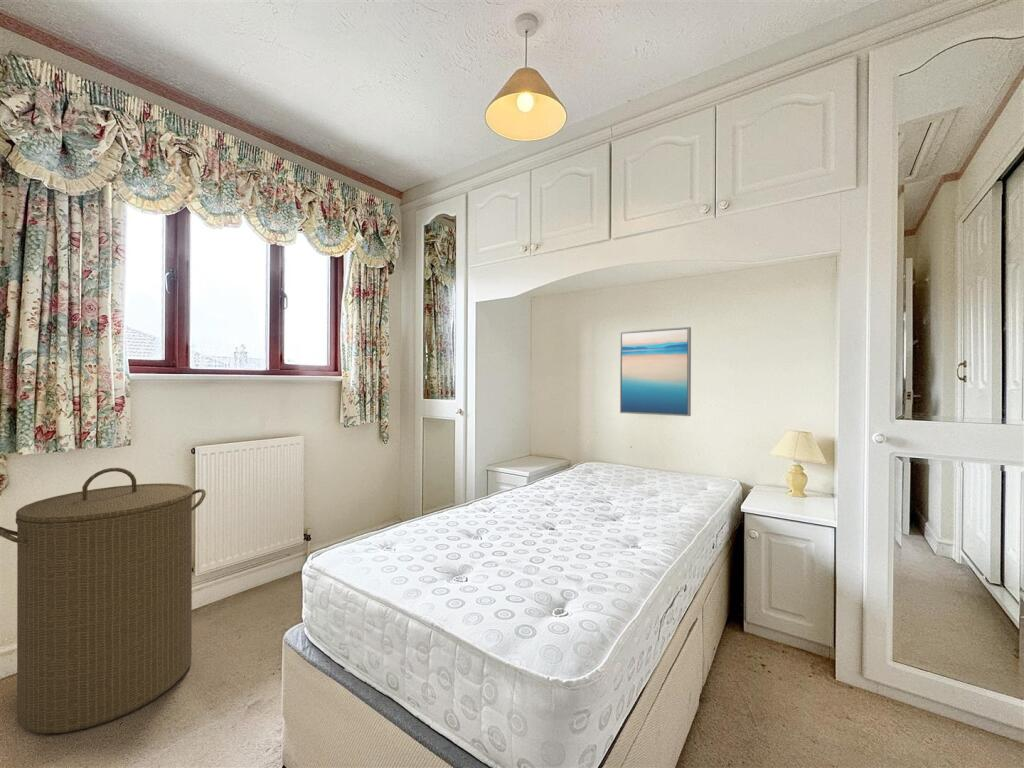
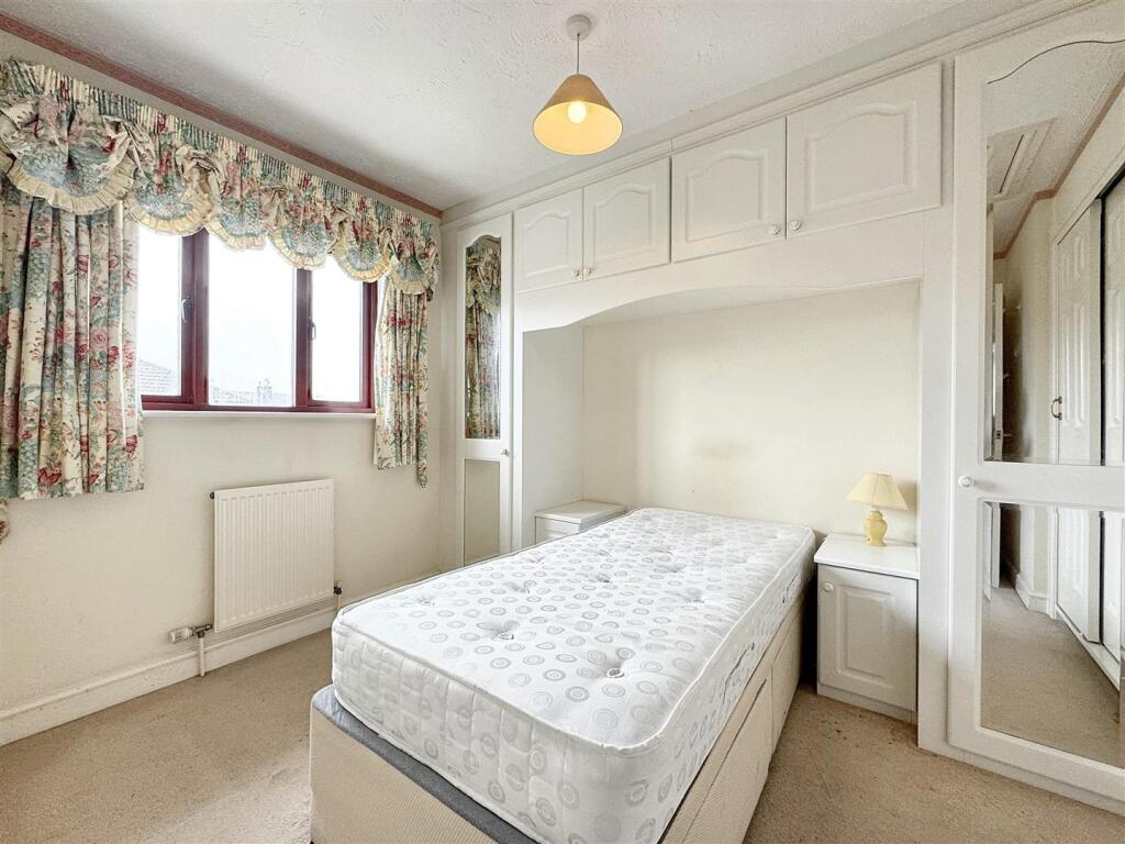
- laundry hamper [0,467,207,735]
- wall art [619,326,692,417]
